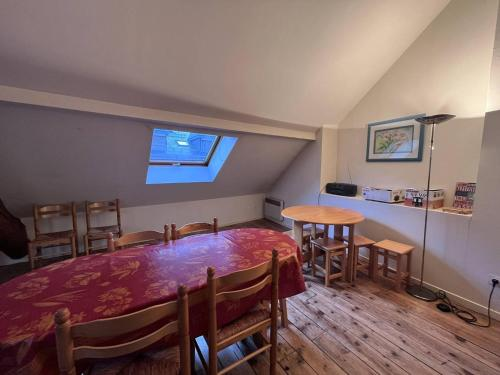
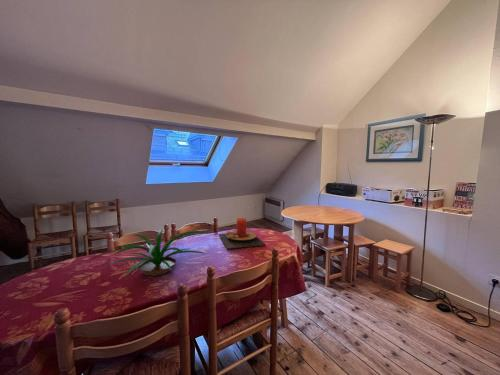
+ plant [104,229,209,277]
+ candle [218,217,266,250]
